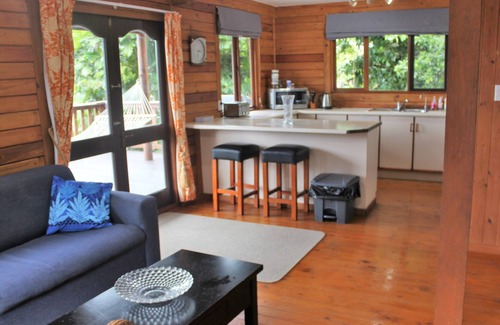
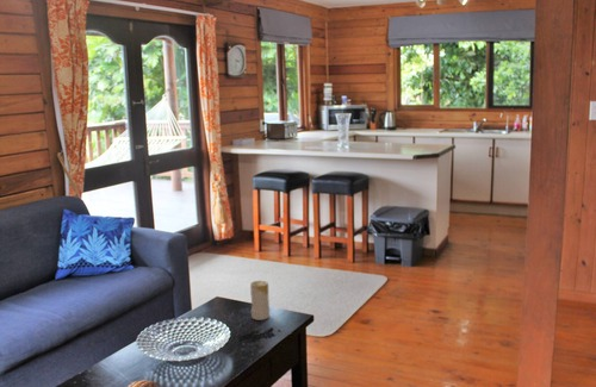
+ candle [249,280,271,322]
